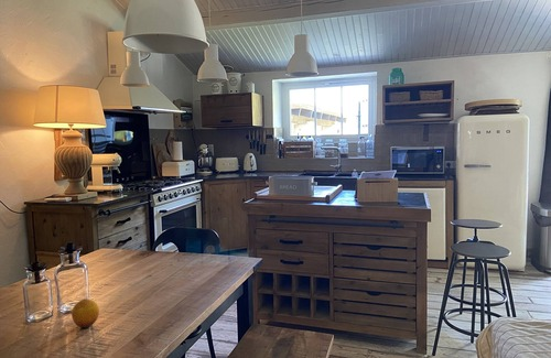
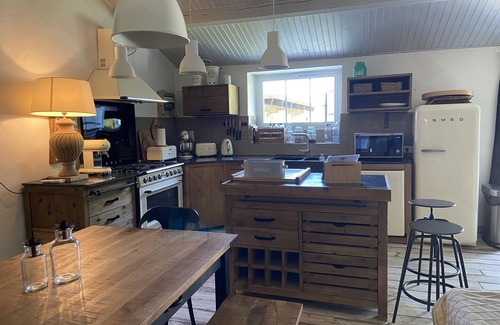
- fruit [71,297,100,329]
